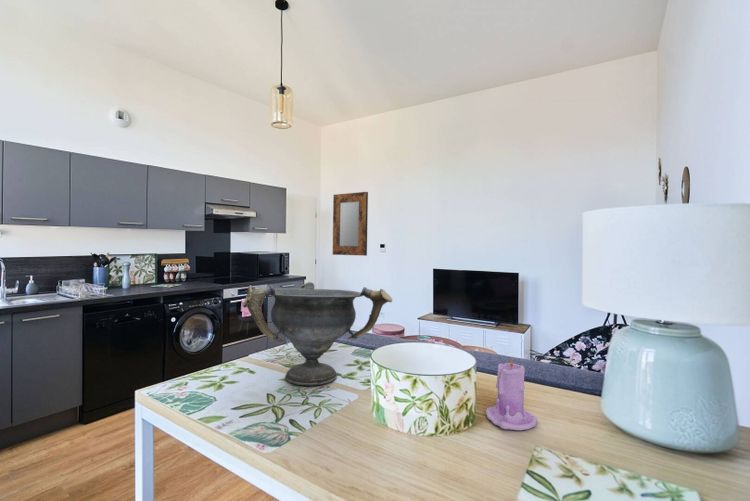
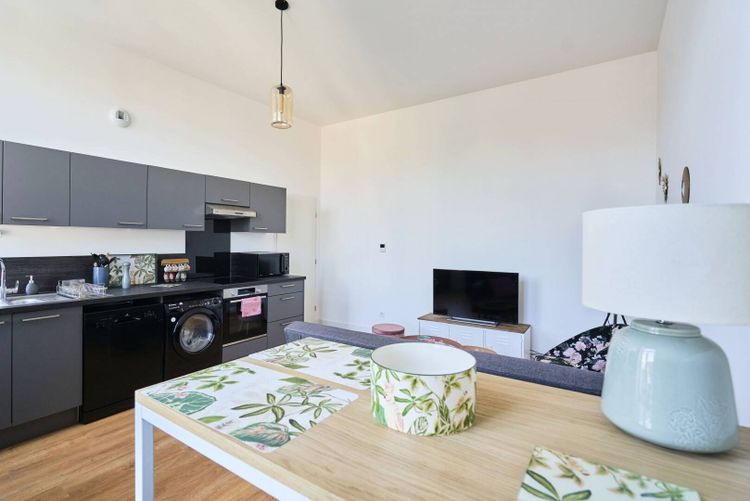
- candle [485,355,539,431]
- decorative bowl [242,281,393,386]
- home mirror [332,191,369,257]
